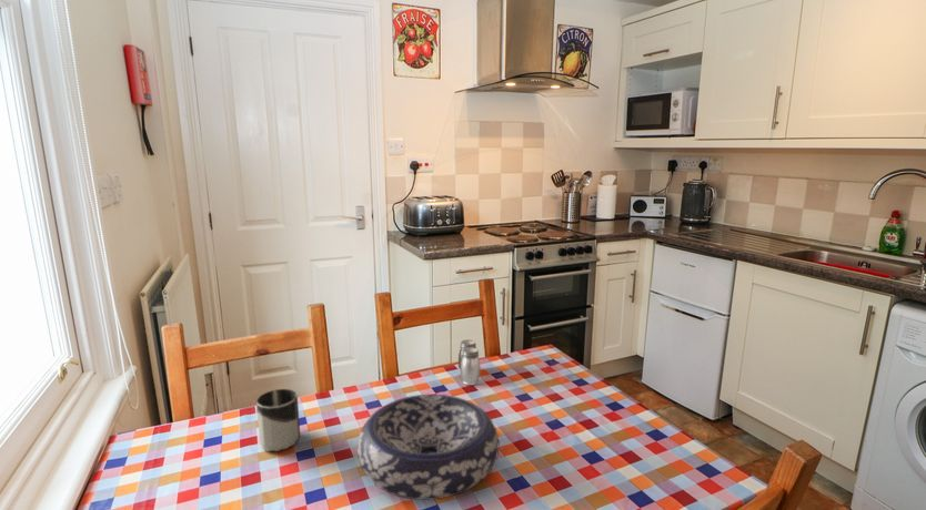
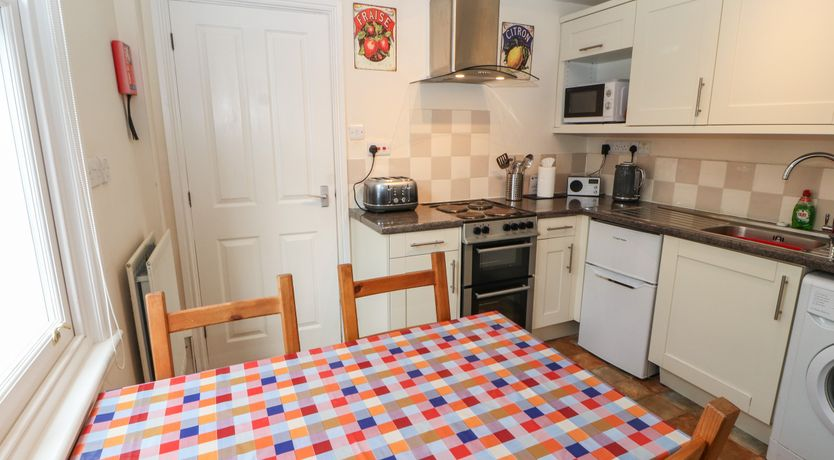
- decorative bowl [356,394,500,501]
- salt and pepper shaker [457,338,482,386]
- cup [255,388,301,452]
